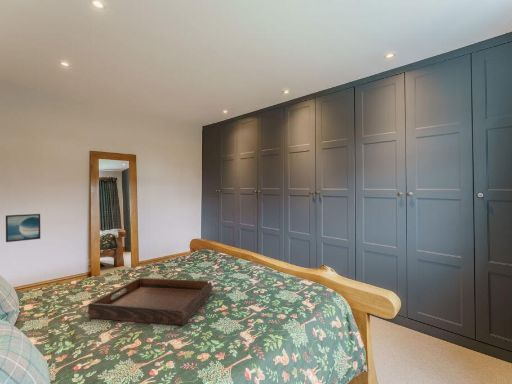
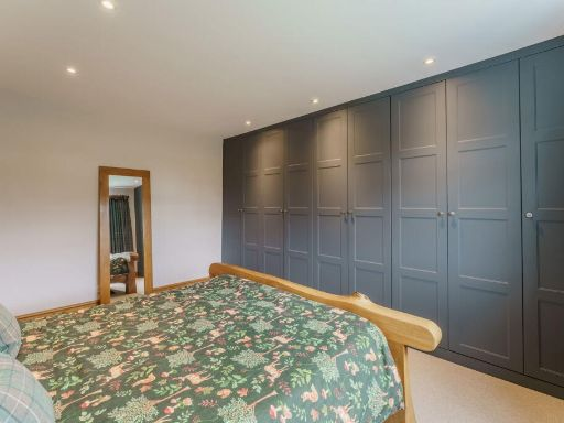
- serving tray [87,277,213,327]
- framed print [5,213,41,243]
